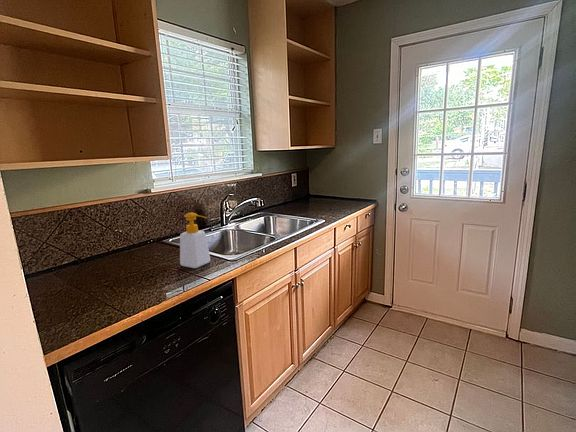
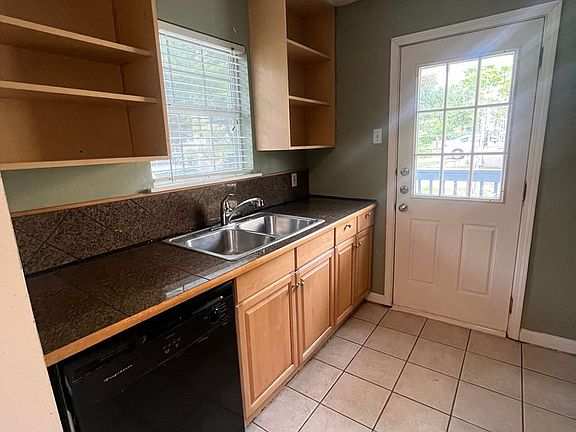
- soap bottle [179,212,211,269]
